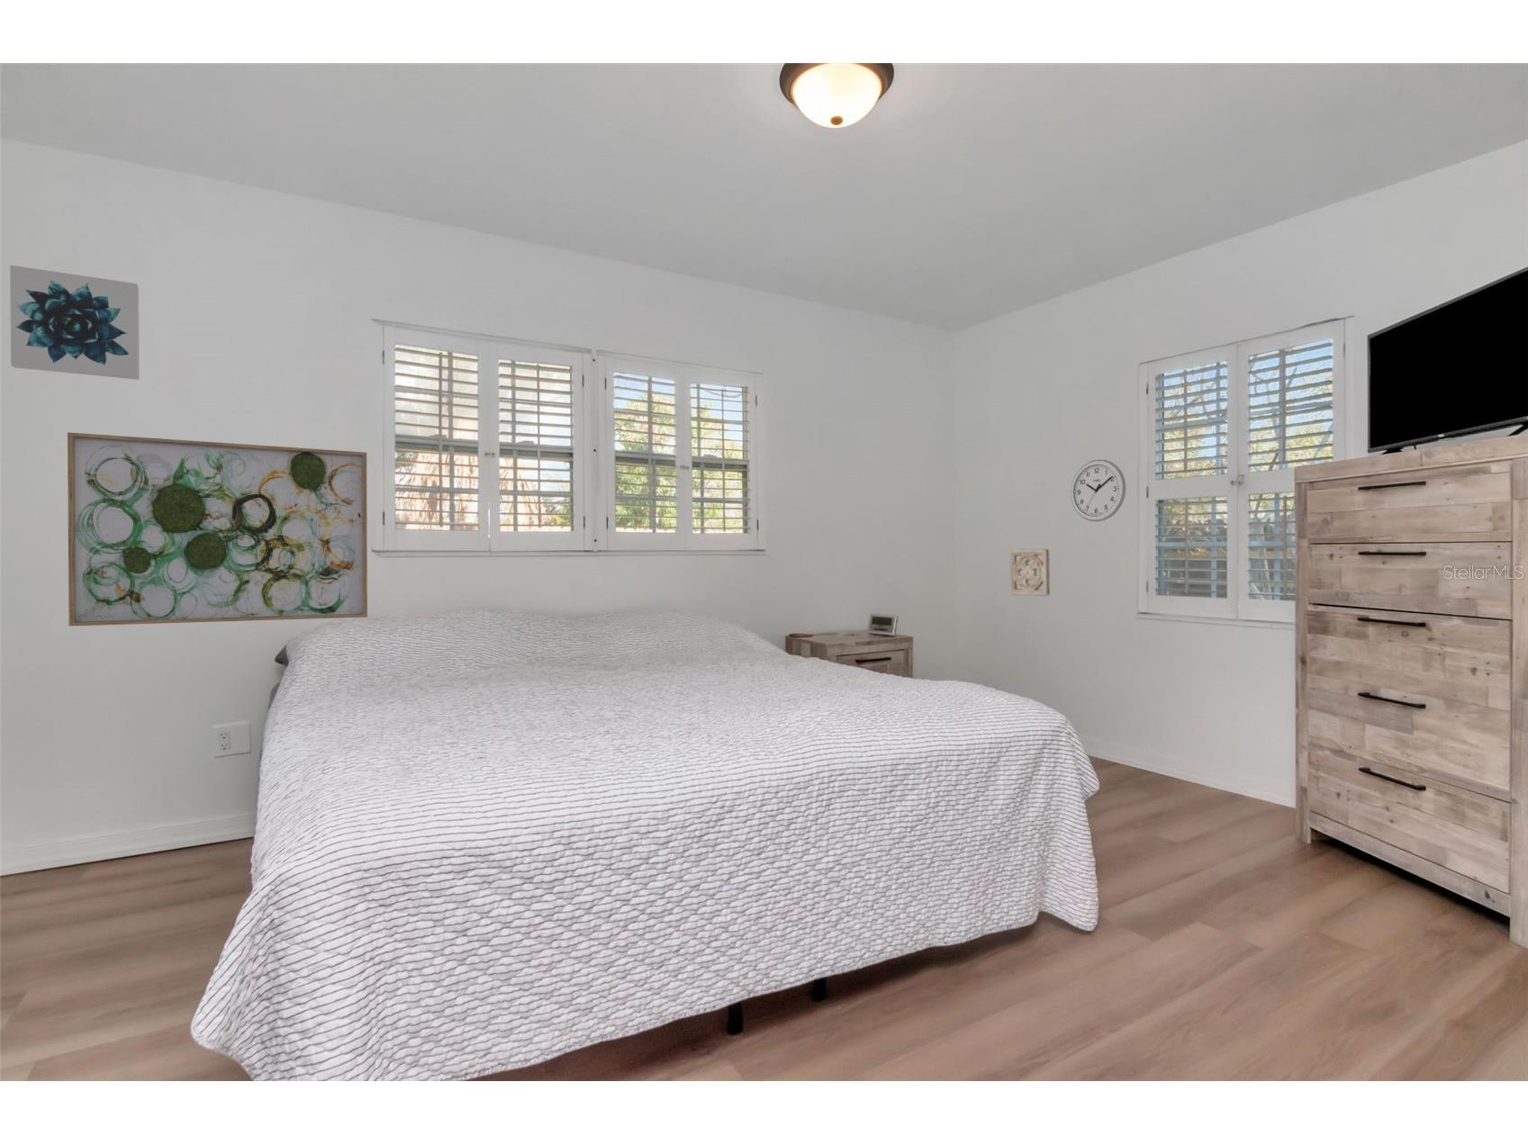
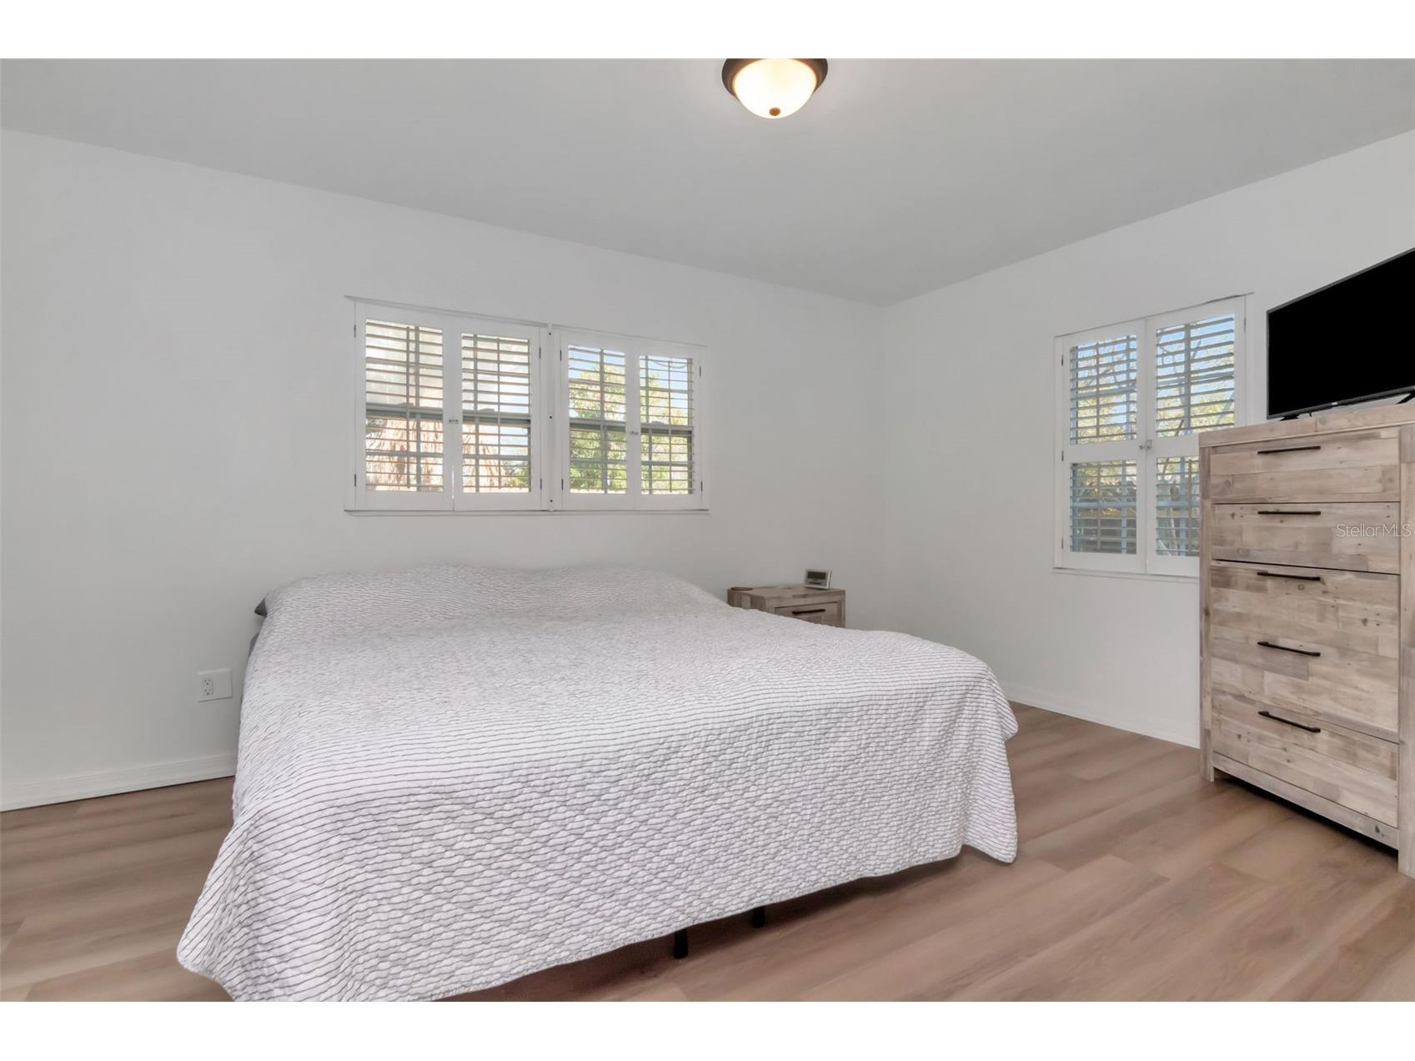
- wall art [66,431,368,628]
- wall art [8,265,141,381]
- wall clock [1070,458,1126,522]
- wall ornament [1008,548,1050,598]
